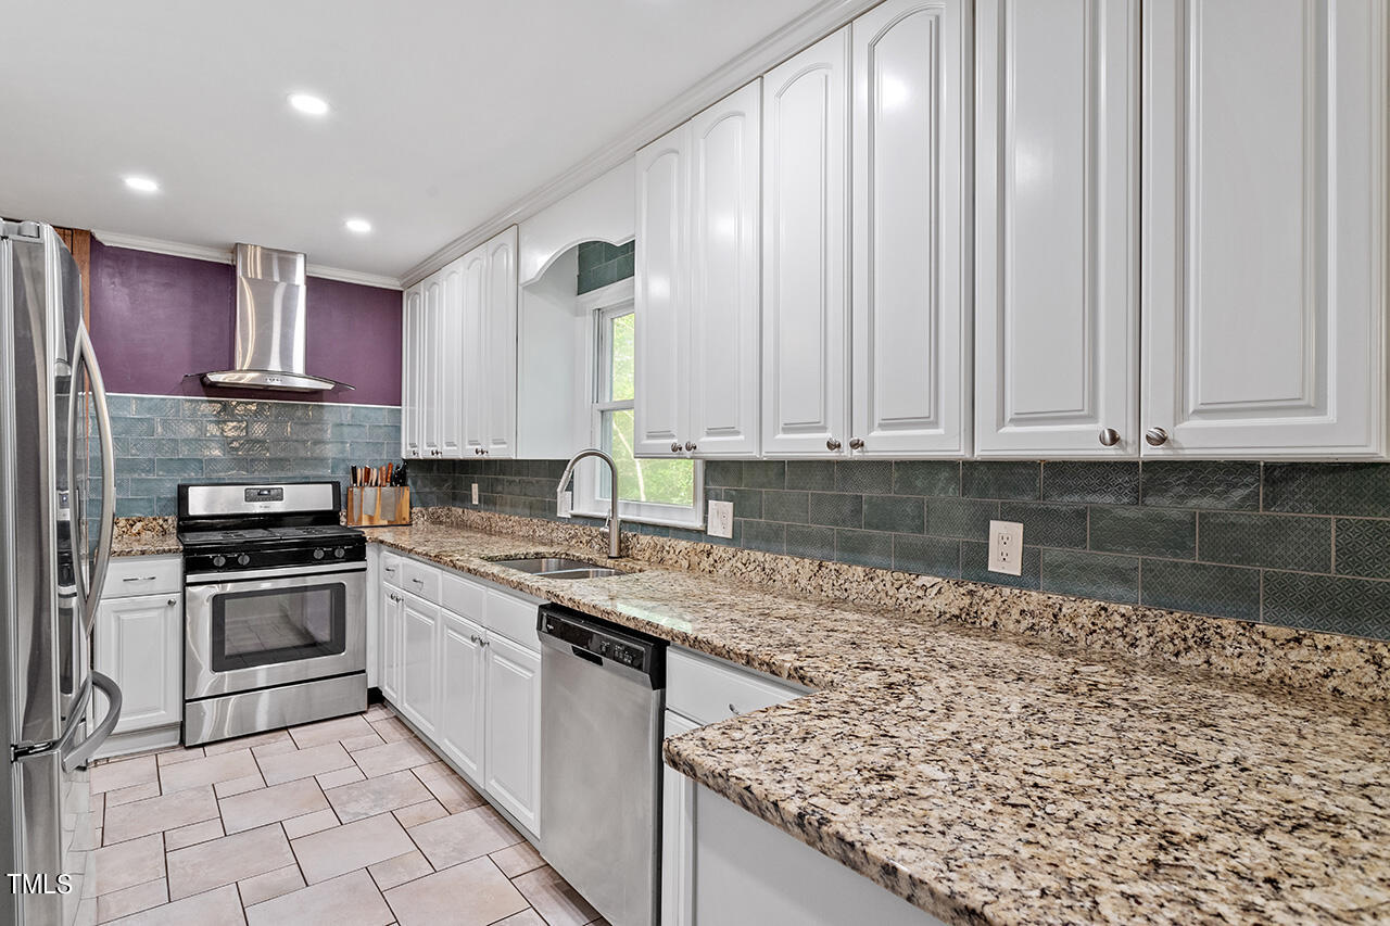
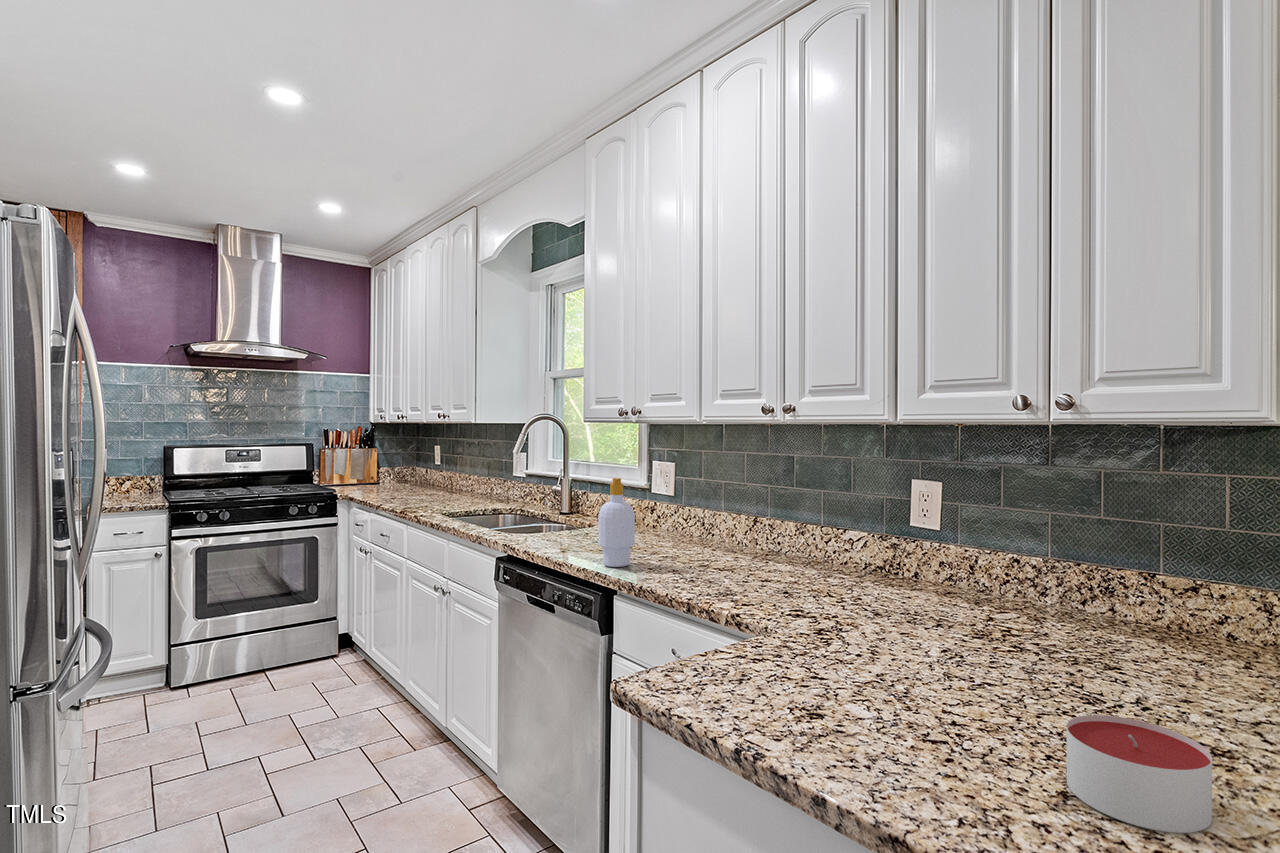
+ candle [1066,714,1213,834]
+ soap bottle [597,477,636,568]
